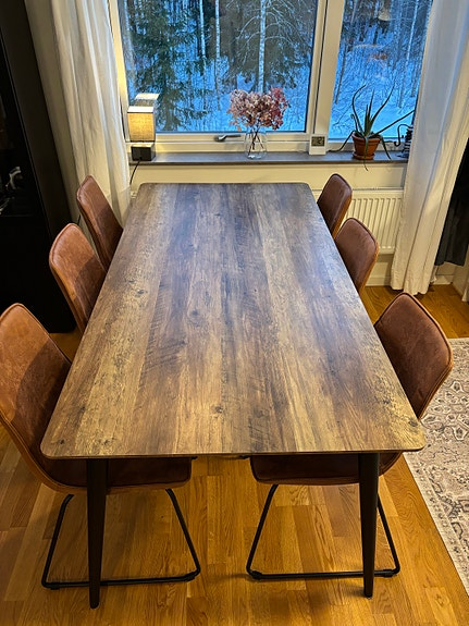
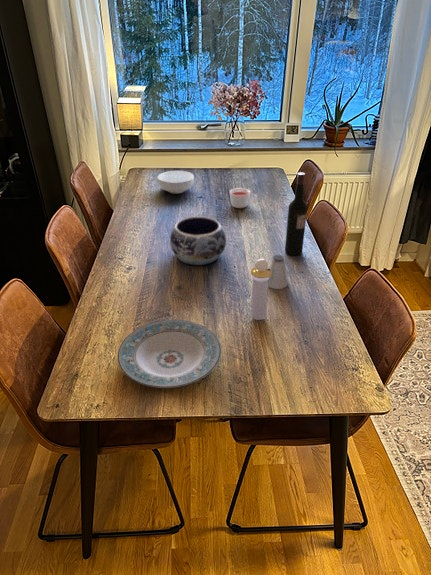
+ candle [229,187,251,209]
+ perfume bottle [250,258,271,321]
+ cereal bowl [157,170,195,194]
+ wine bottle [284,171,308,256]
+ plate [117,319,222,389]
+ saltshaker [268,254,288,290]
+ decorative bowl [169,215,227,266]
